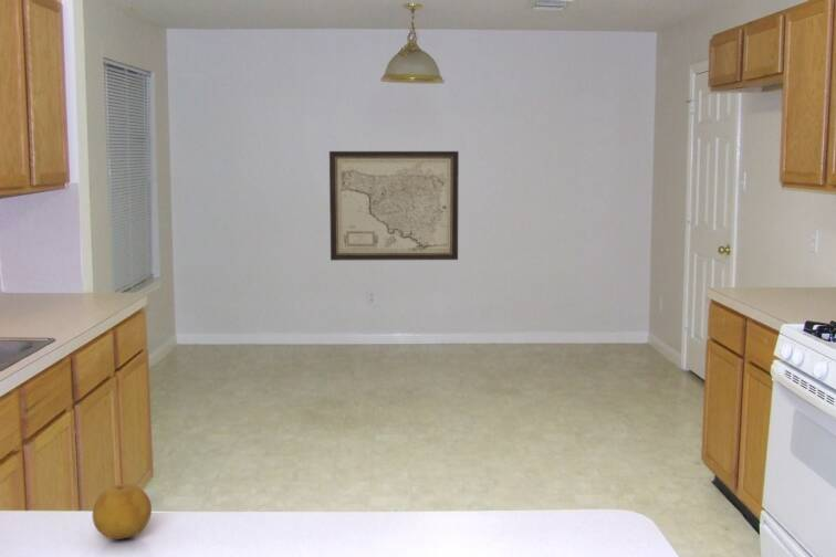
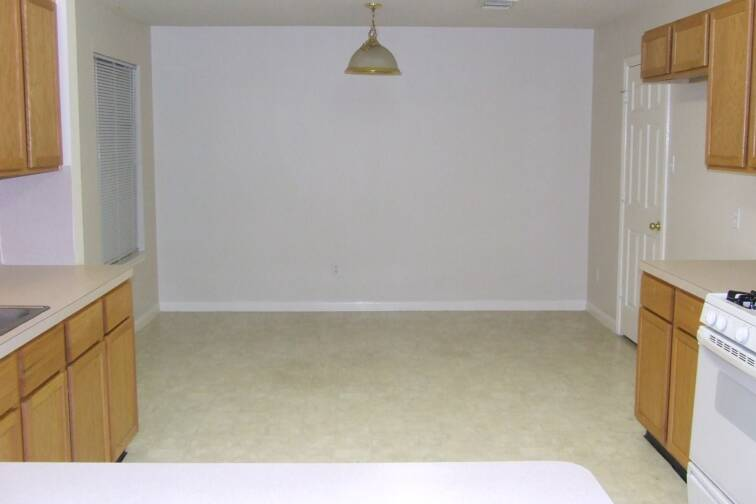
- fruit [92,483,153,540]
- wall art [328,150,460,262]
